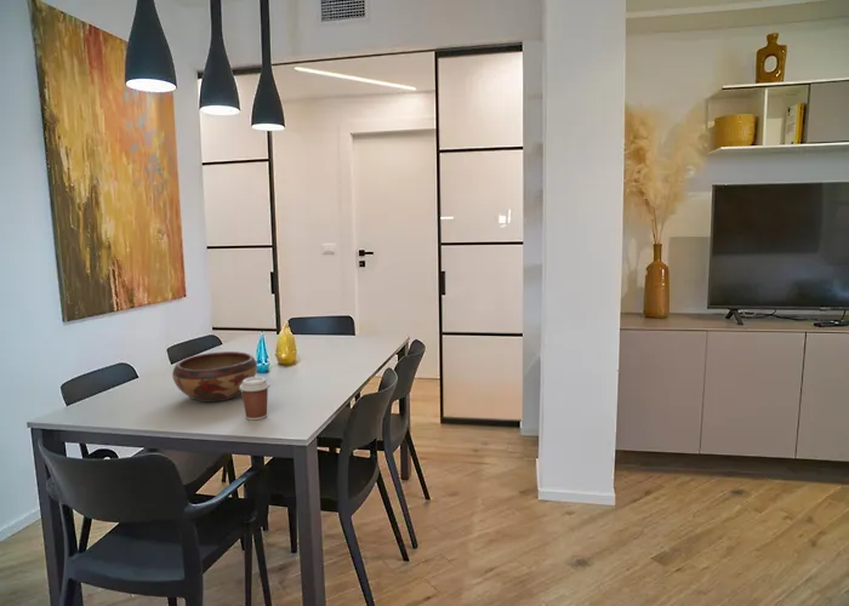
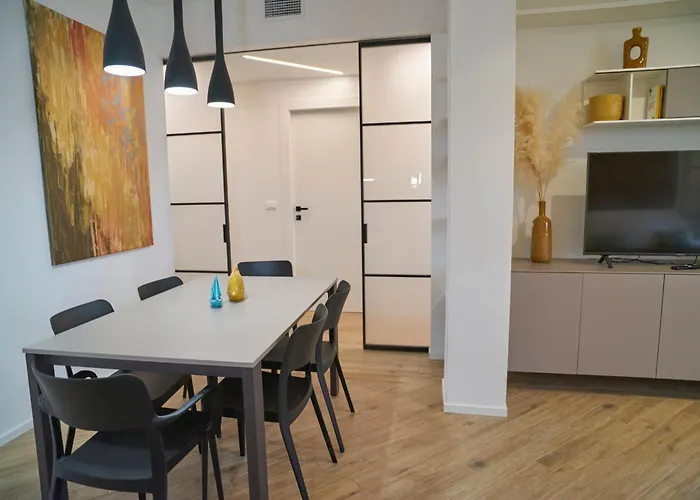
- coffee cup [240,376,270,422]
- decorative bowl [171,350,258,404]
